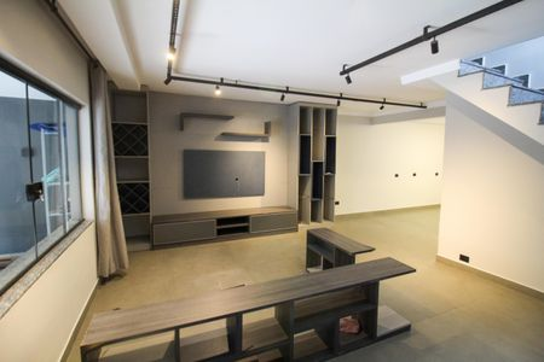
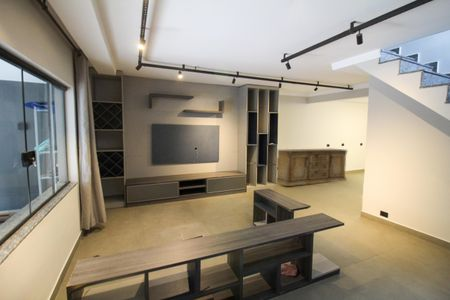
+ sideboard [275,148,348,187]
